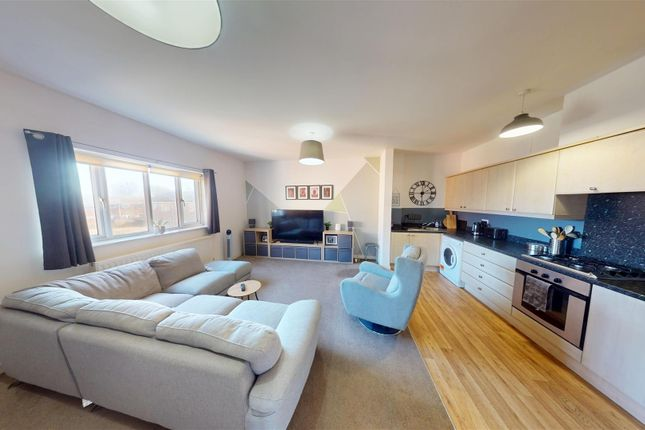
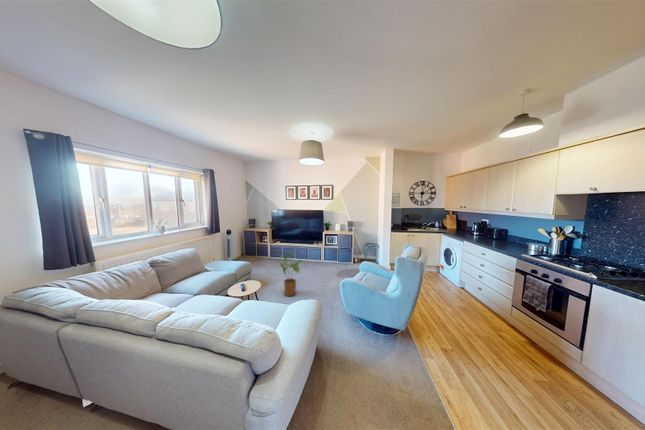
+ house plant [278,252,304,297]
